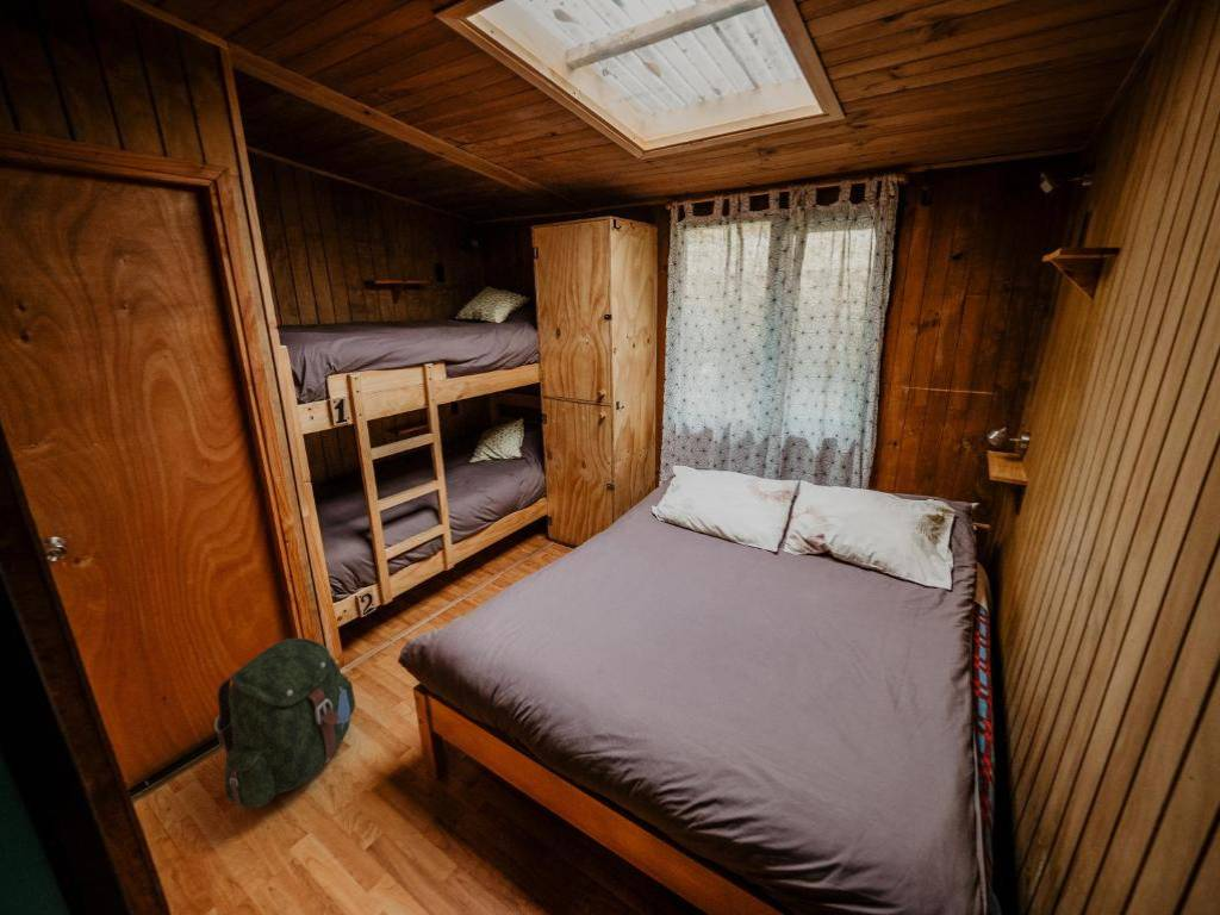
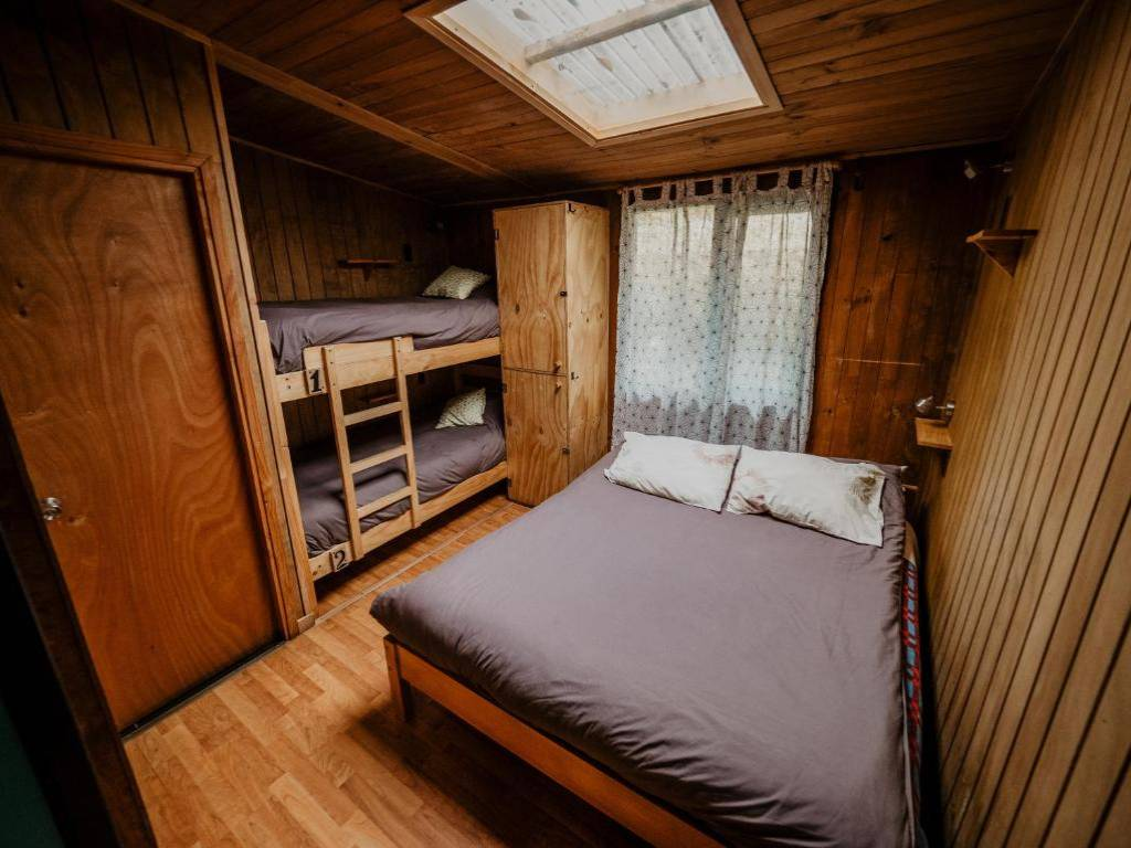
- backpack [213,637,356,809]
